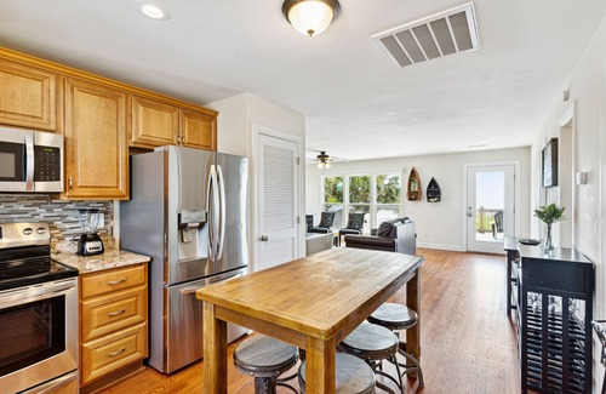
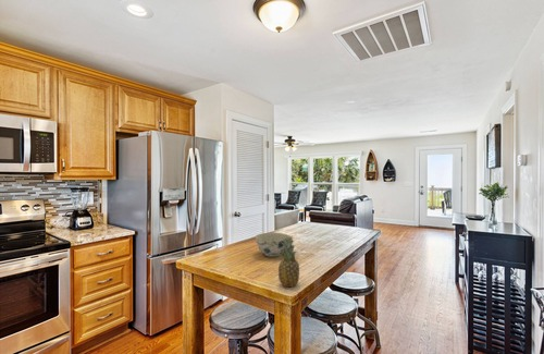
+ fruit [277,234,300,289]
+ bowl [255,232,290,257]
